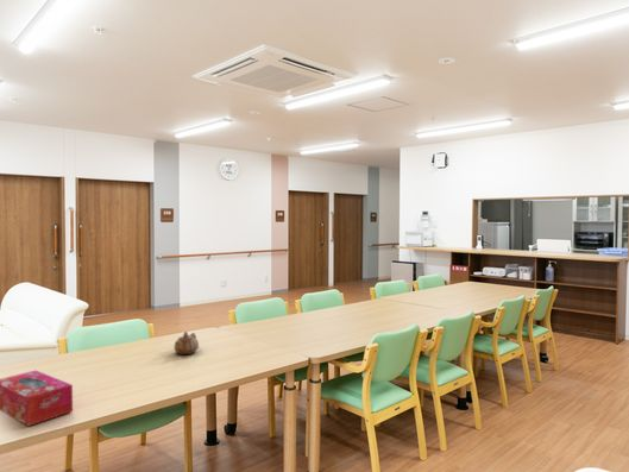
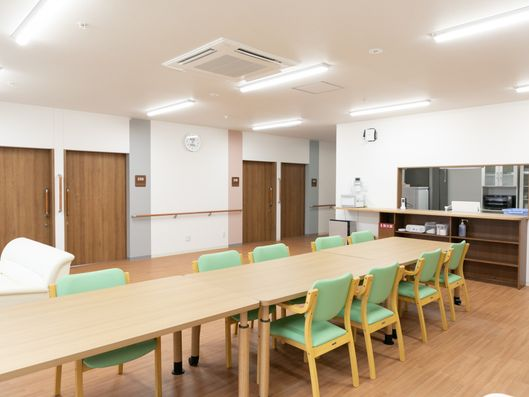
- teapot [174,331,200,355]
- tissue box [0,370,74,427]
